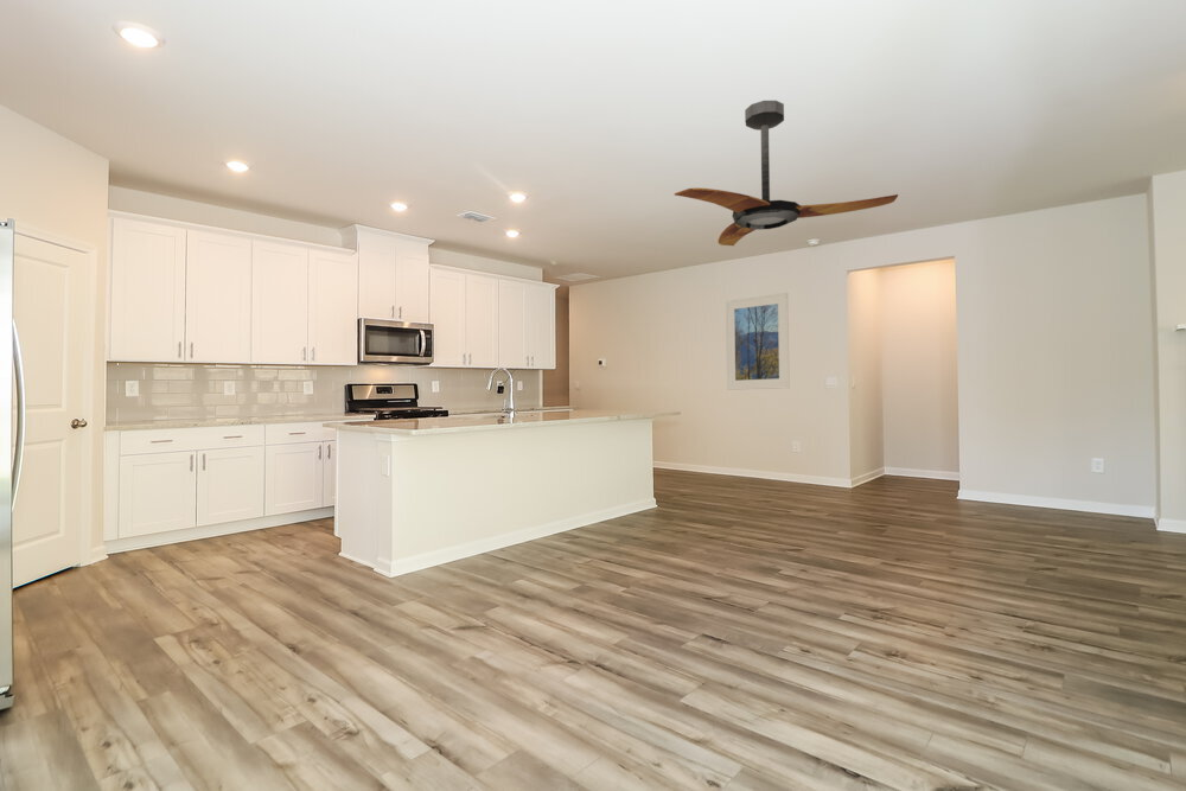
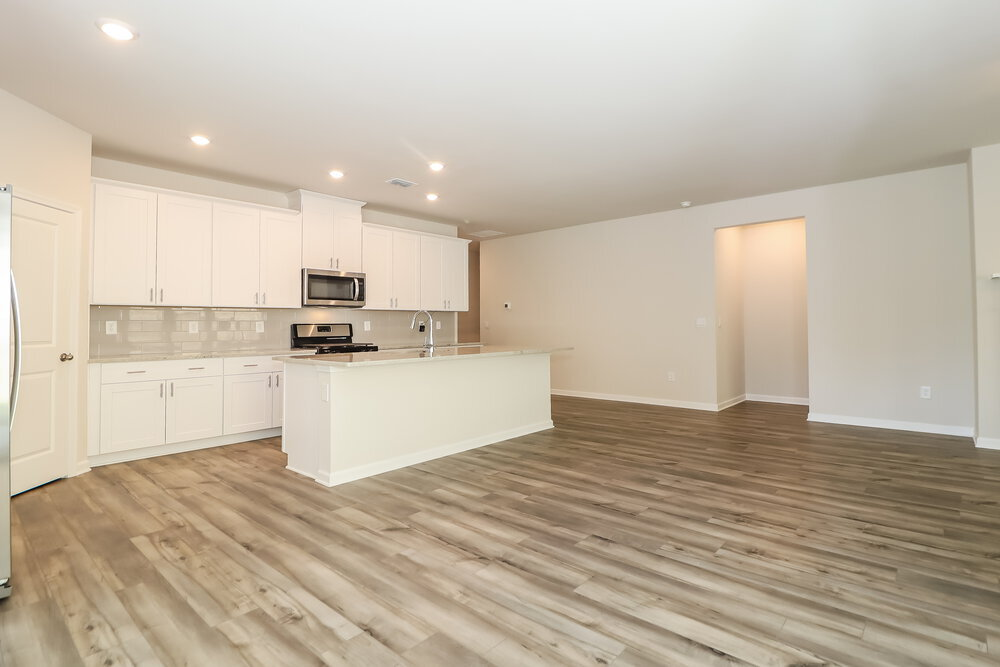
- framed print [725,292,791,391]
- ceiling fan [674,100,899,247]
